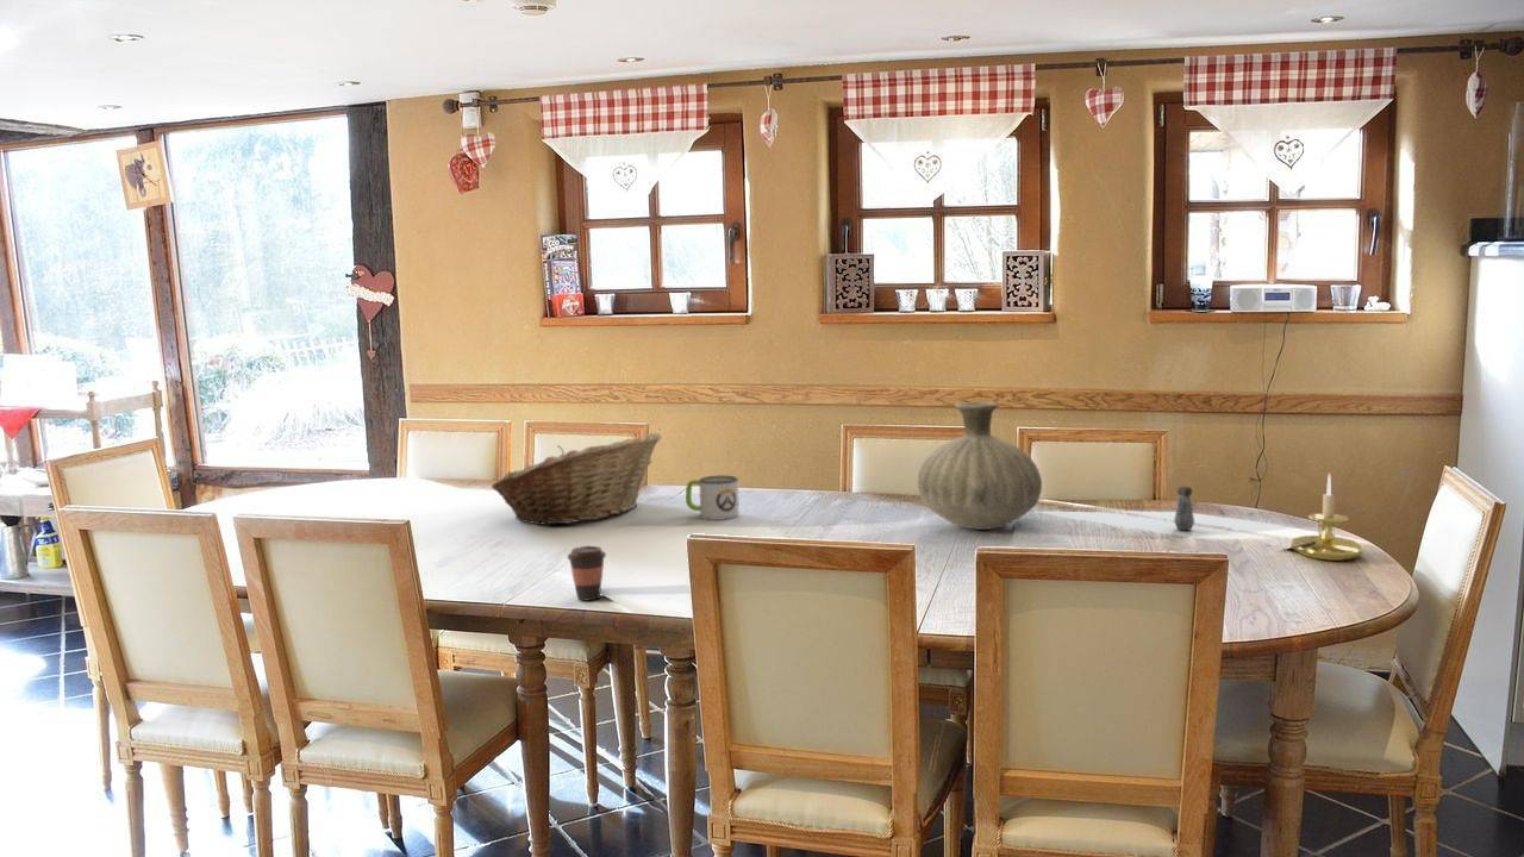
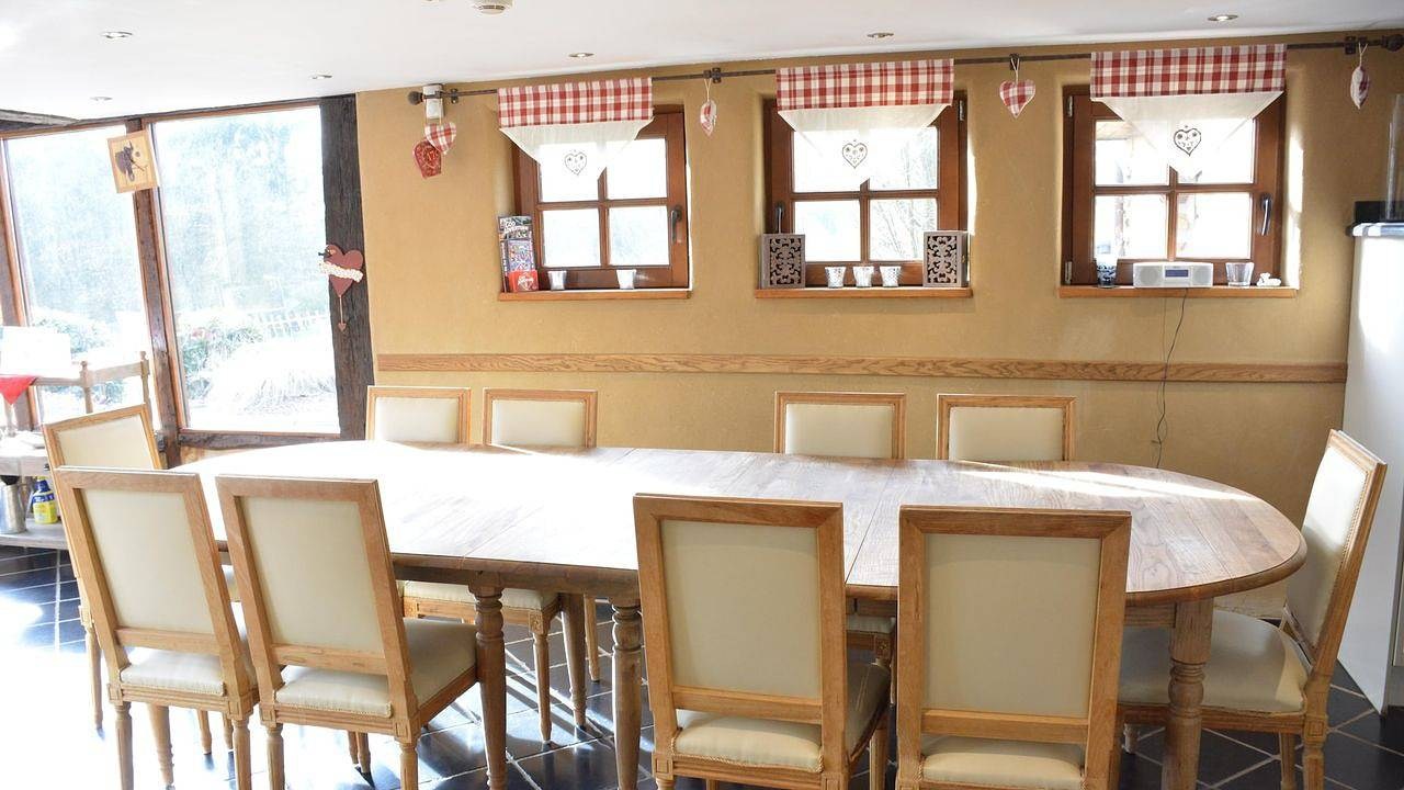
- vase [917,400,1043,531]
- salt shaker [1173,486,1195,531]
- fruit basket [491,432,662,526]
- mug [685,475,741,521]
- candle holder [1289,473,1366,562]
- coffee cup [566,545,607,602]
